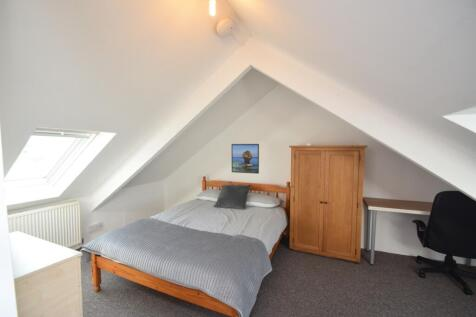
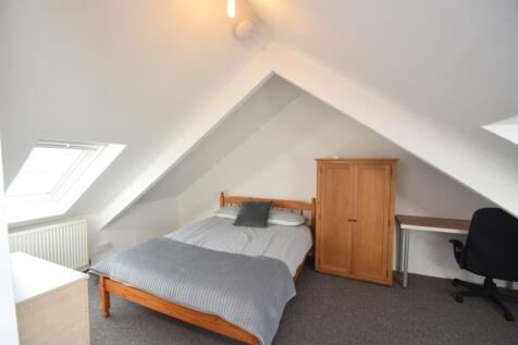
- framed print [231,143,260,175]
